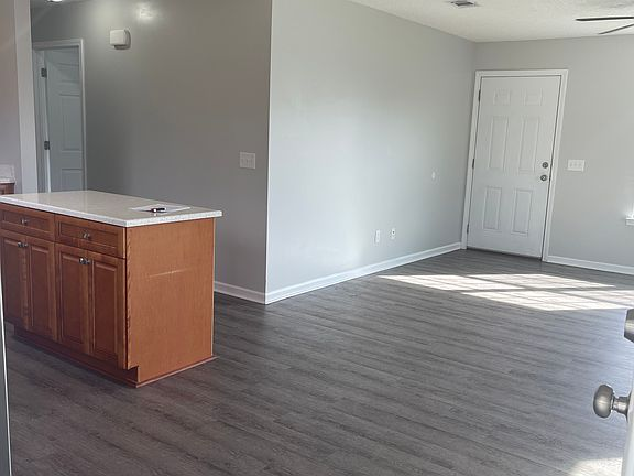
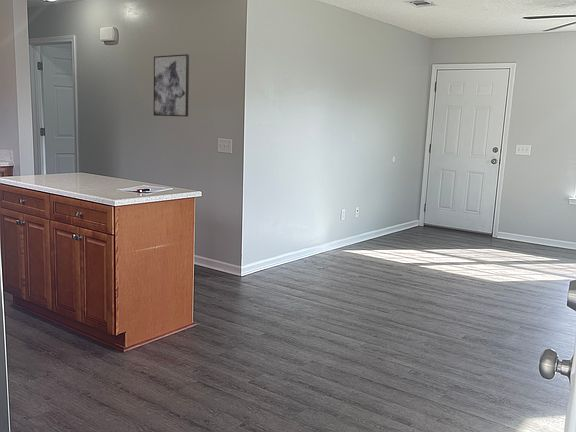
+ wall art [153,53,190,118]
